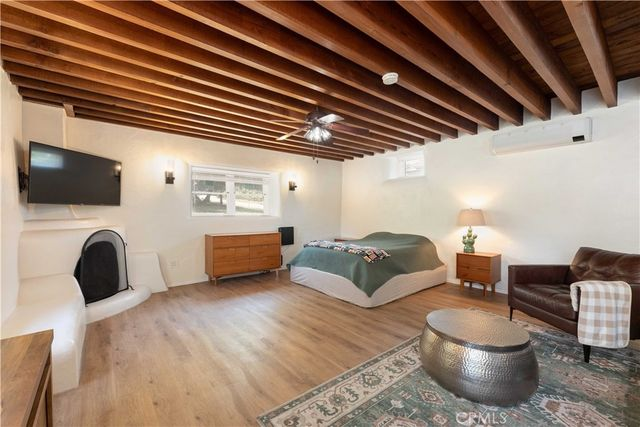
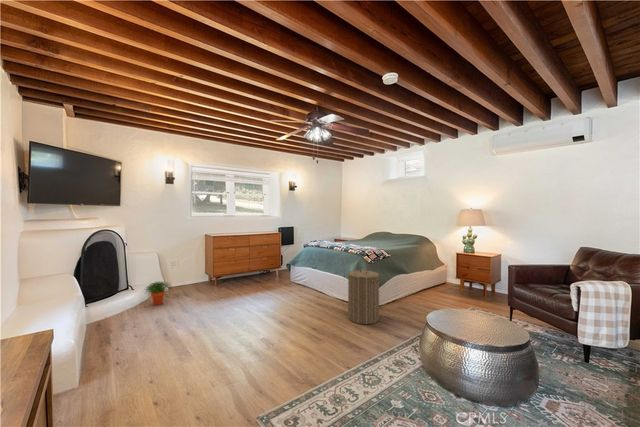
+ potted plant [142,280,173,307]
+ laundry hamper [347,265,380,325]
